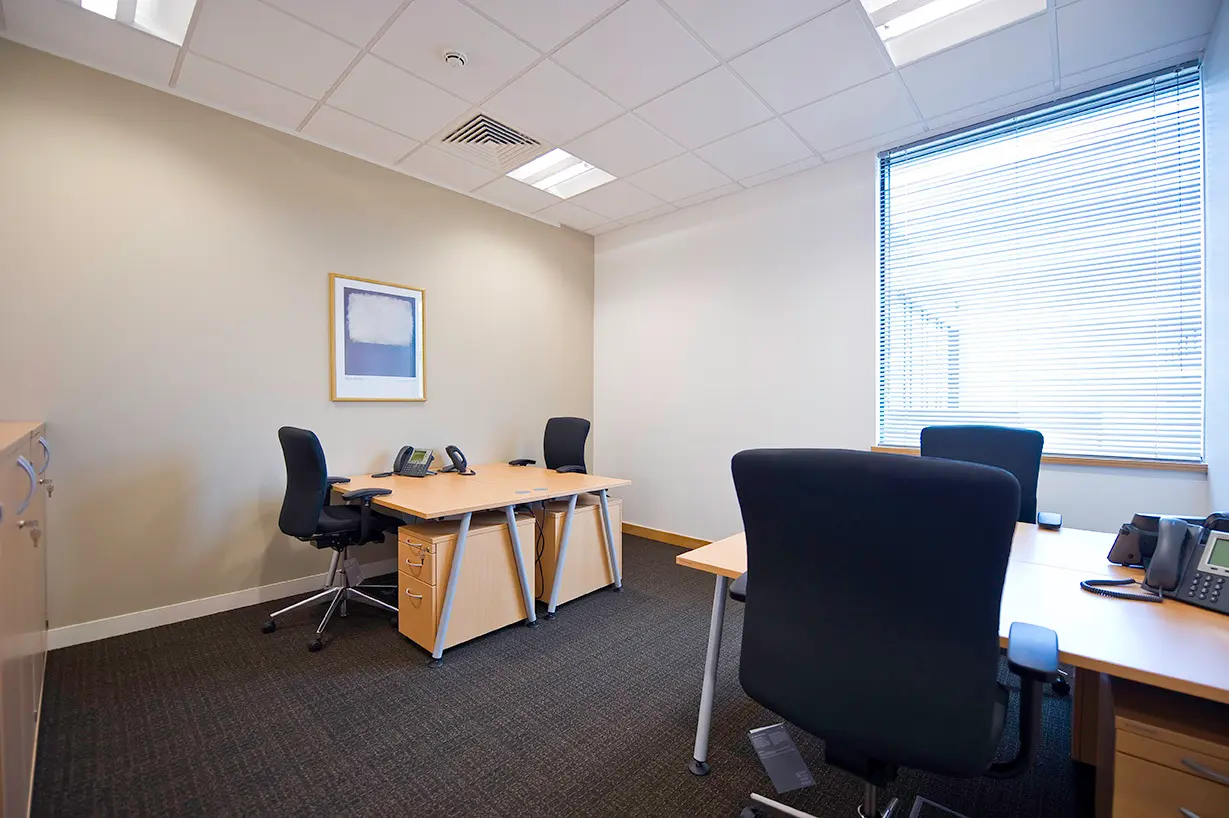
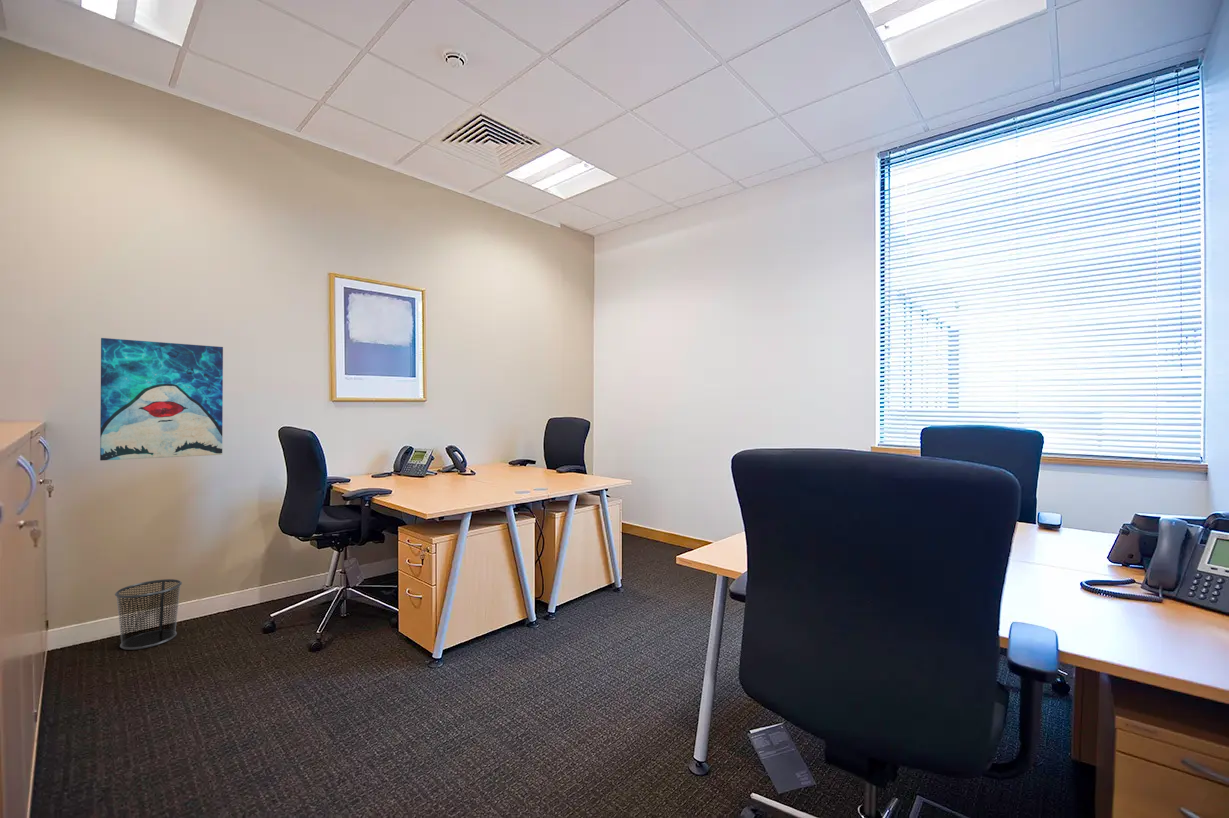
+ waste bin [114,578,183,651]
+ wall art [99,337,224,462]
